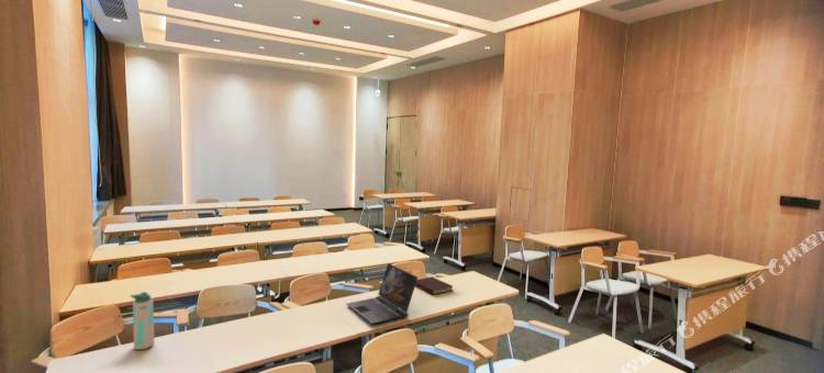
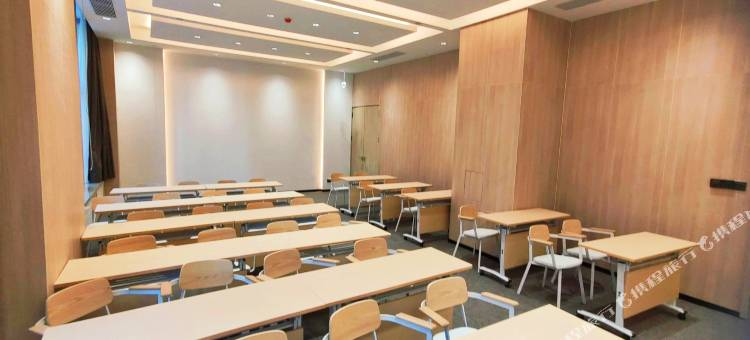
- laptop [345,262,419,325]
- water bottle [130,291,156,351]
- notebook [415,275,454,296]
